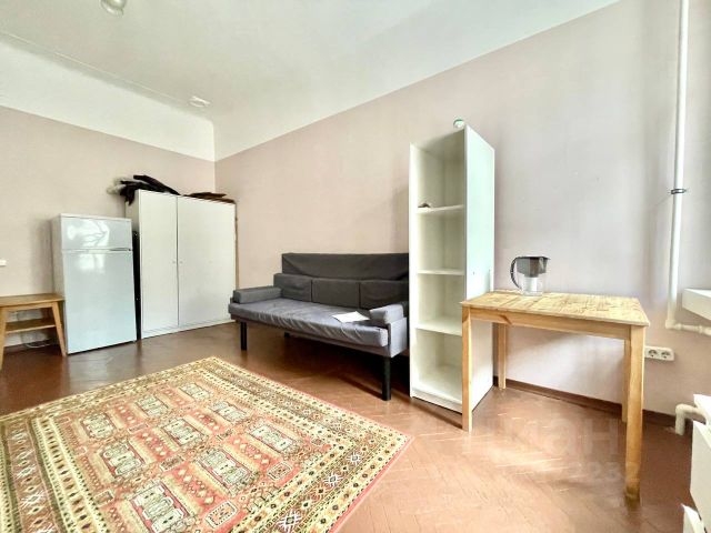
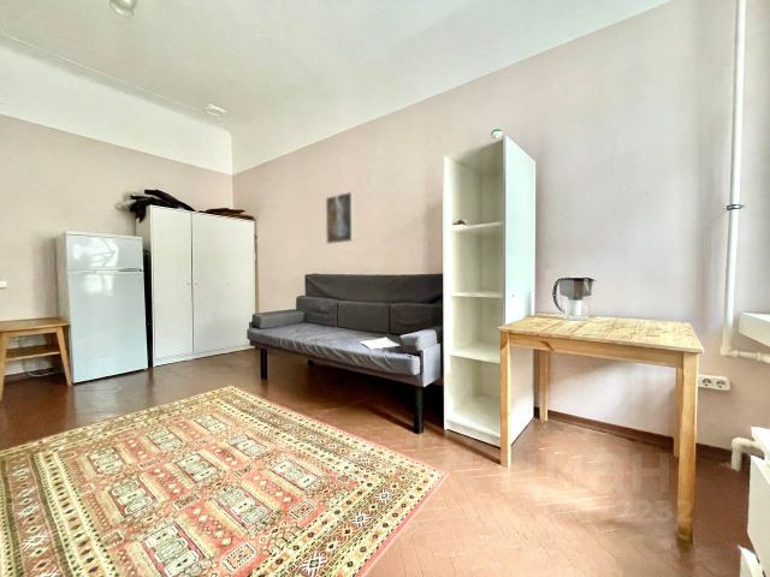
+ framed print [325,191,355,245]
